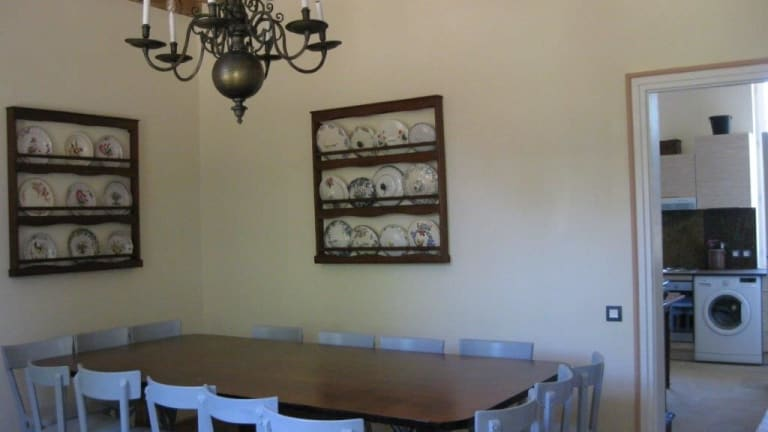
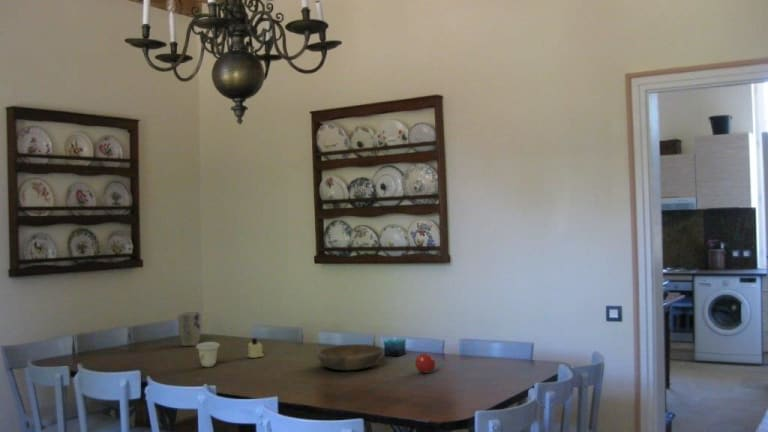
+ plant pot [177,311,202,347]
+ fruit [414,353,436,374]
+ candle [383,336,407,357]
+ cup [195,341,221,368]
+ candle [246,338,265,359]
+ bowl [316,343,384,371]
